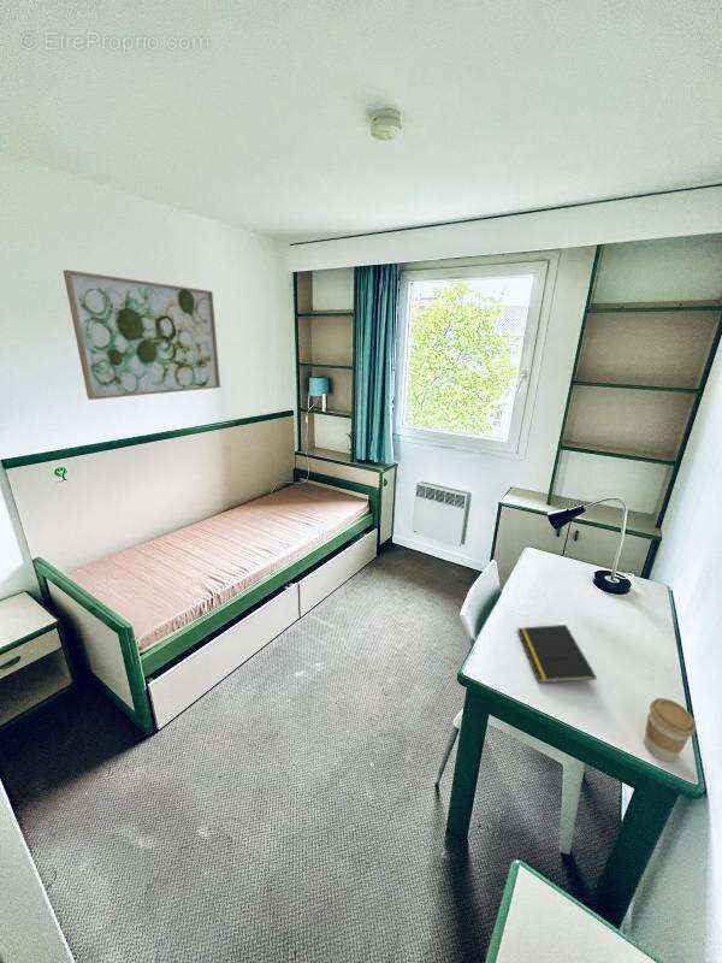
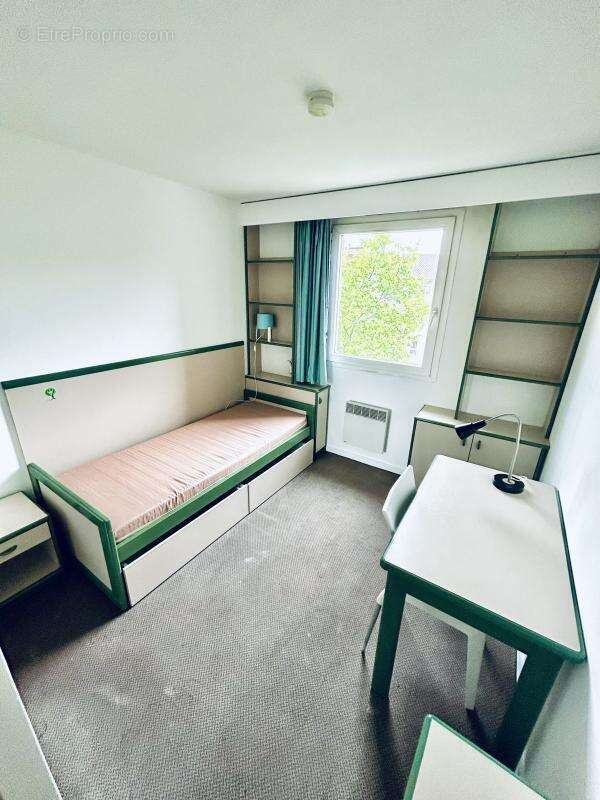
- coffee cup [643,697,697,763]
- notepad [516,624,598,684]
- wall art [63,268,221,401]
